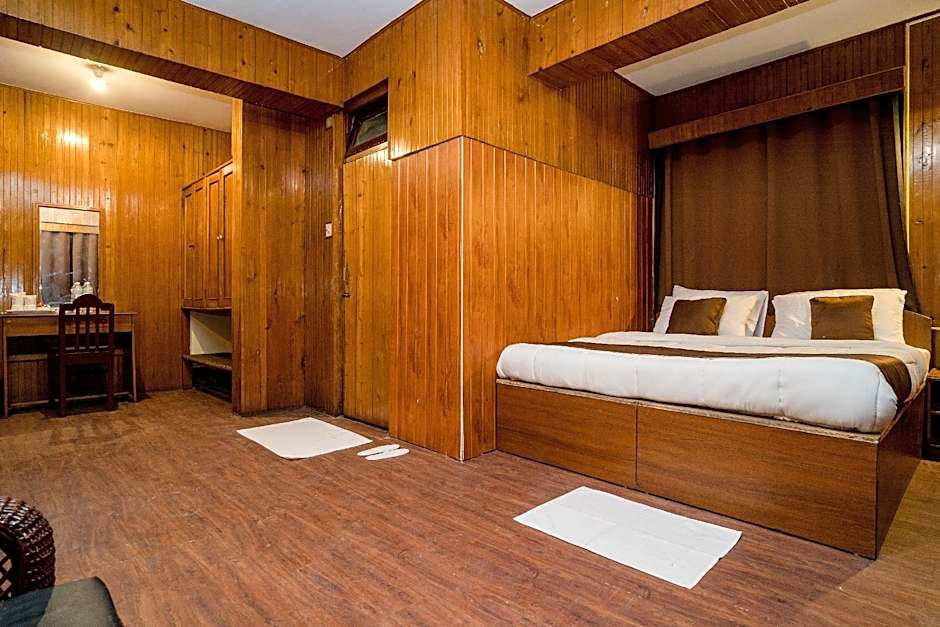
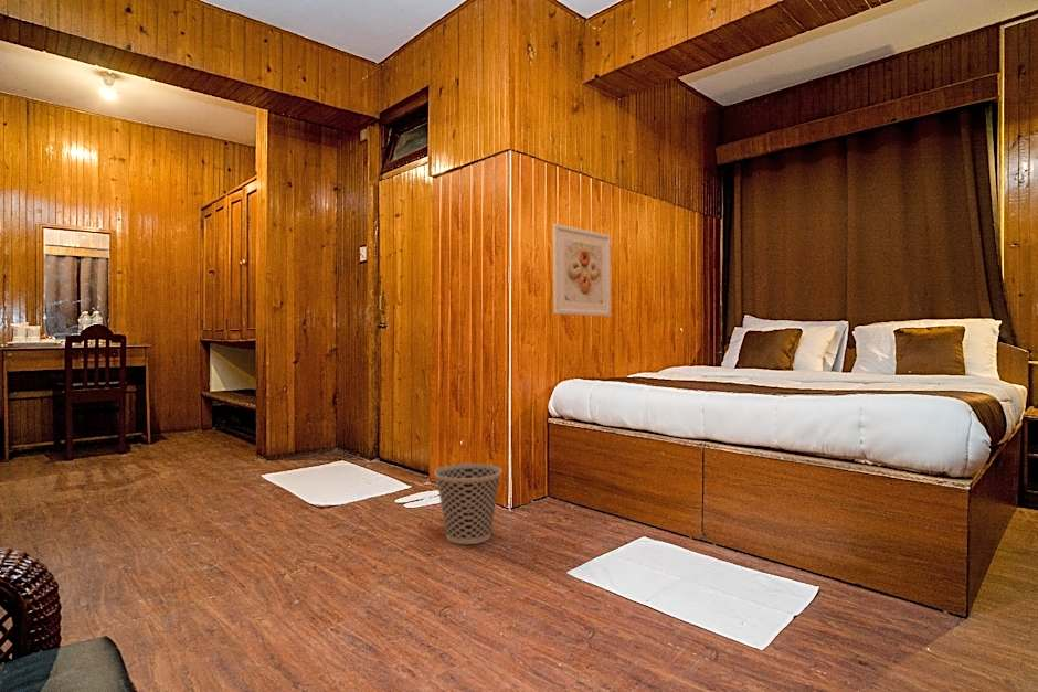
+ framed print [552,223,612,318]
+ wastebasket [433,462,504,545]
